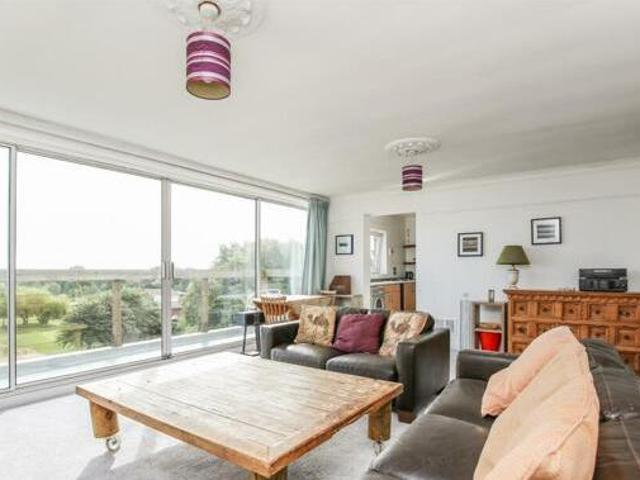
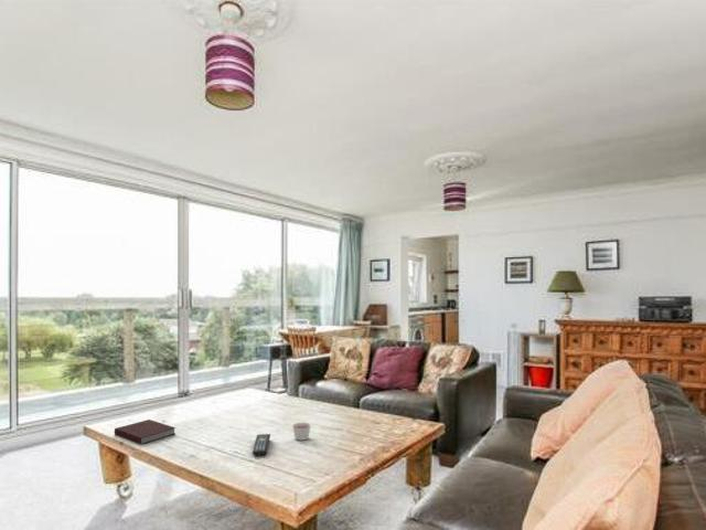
+ remote control [252,433,271,456]
+ candle [291,422,312,442]
+ notebook [114,418,176,446]
